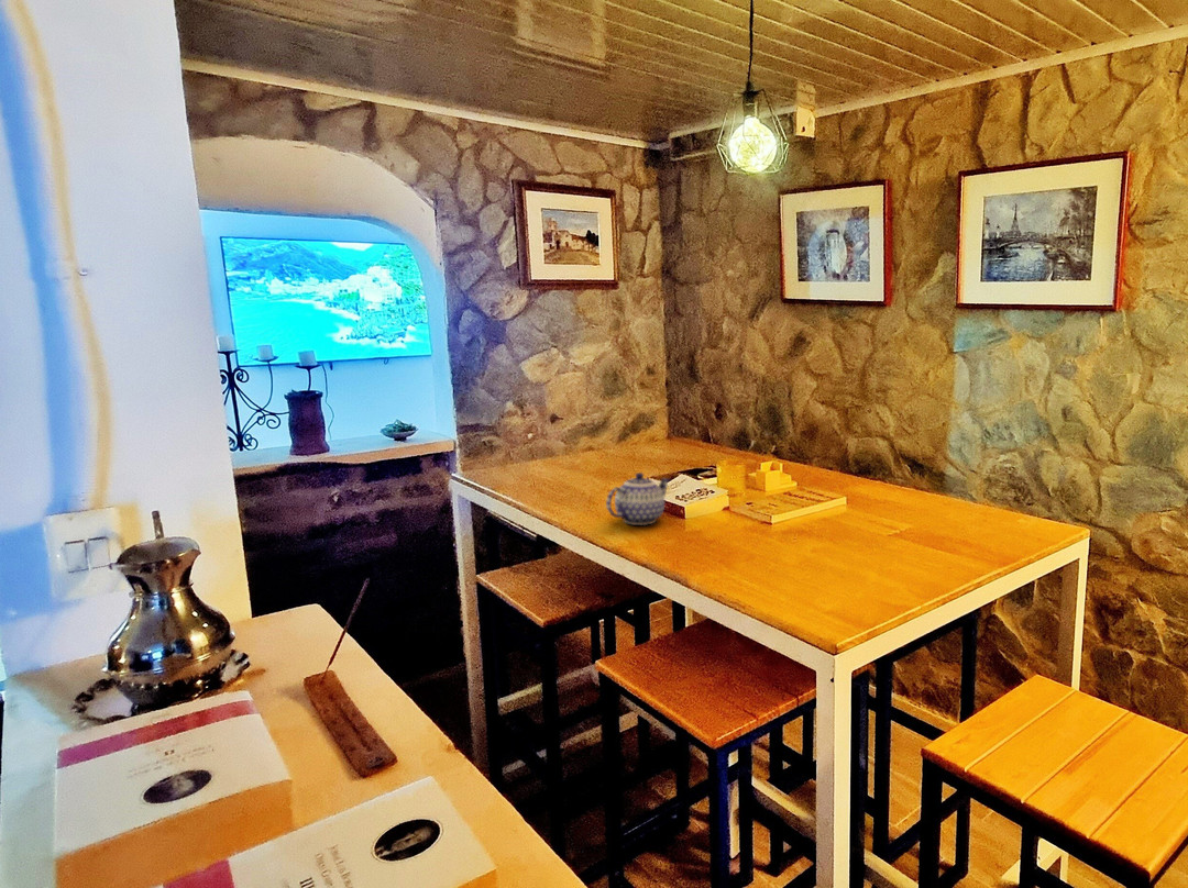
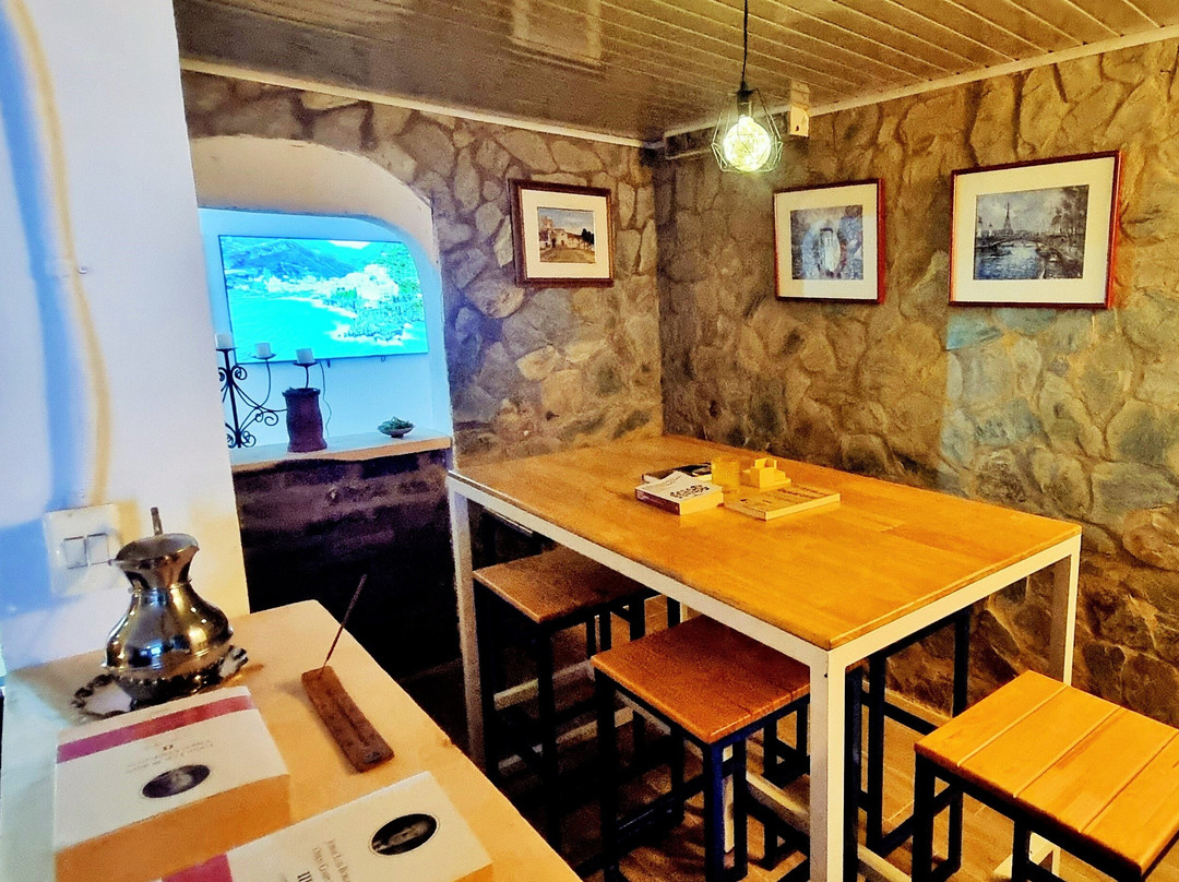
- teapot [605,471,671,526]
